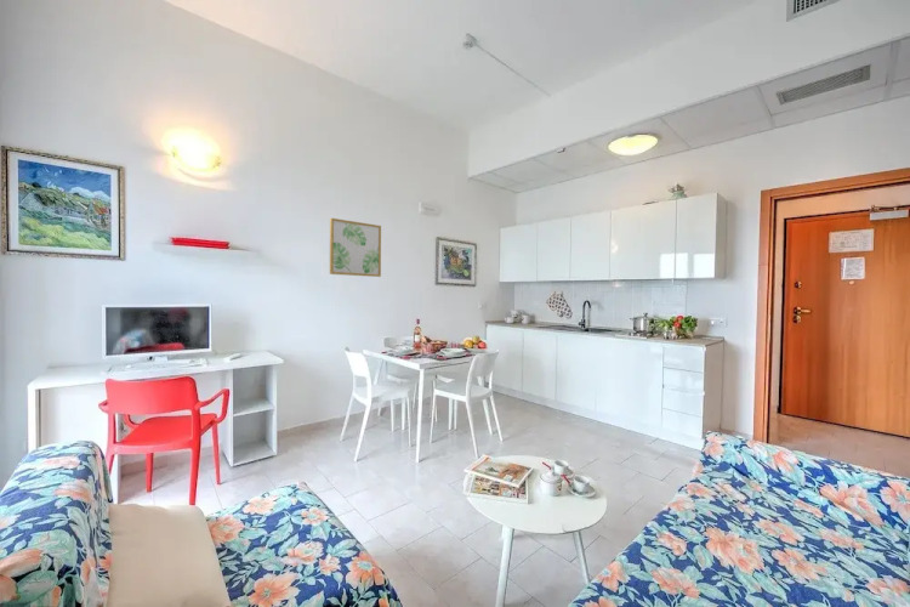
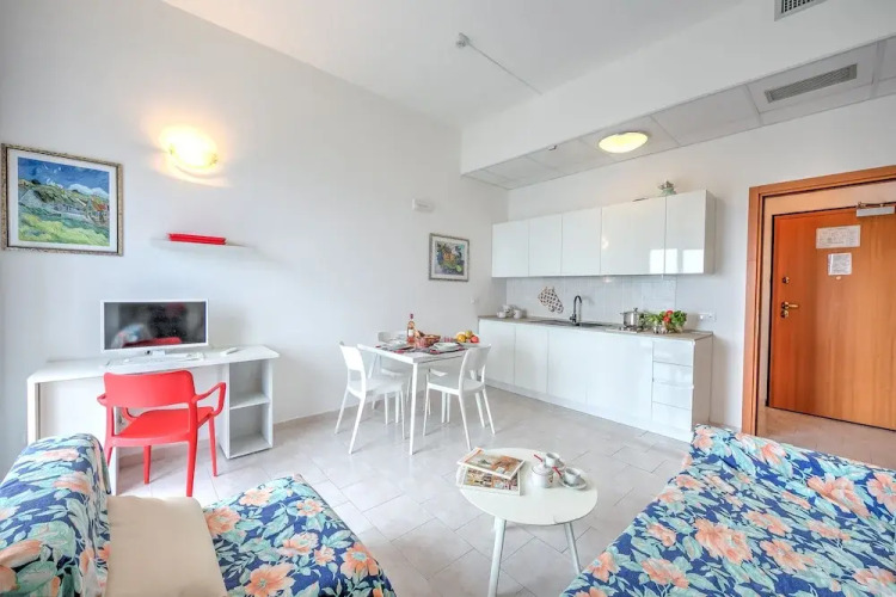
- wall art [329,217,382,278]
